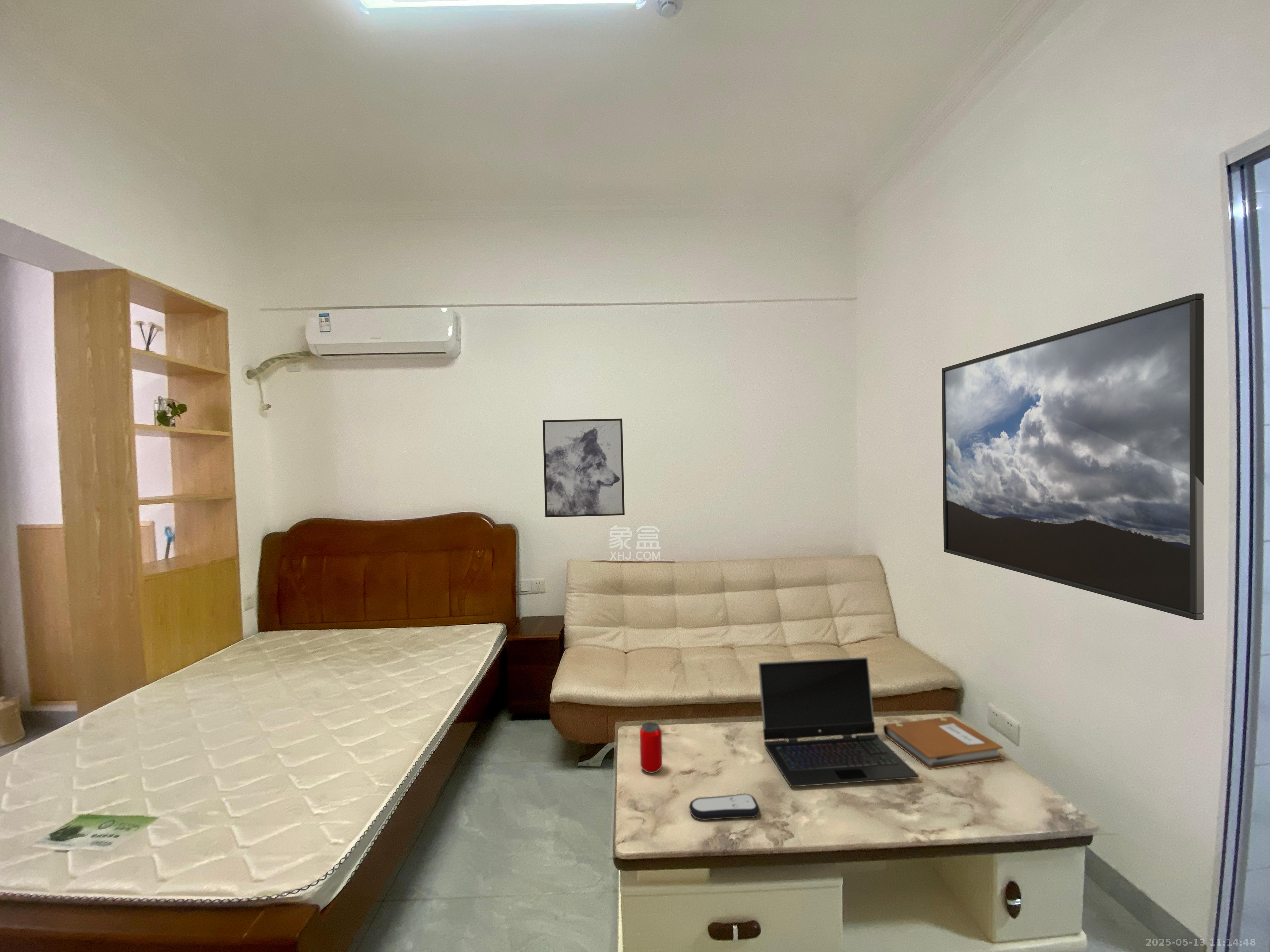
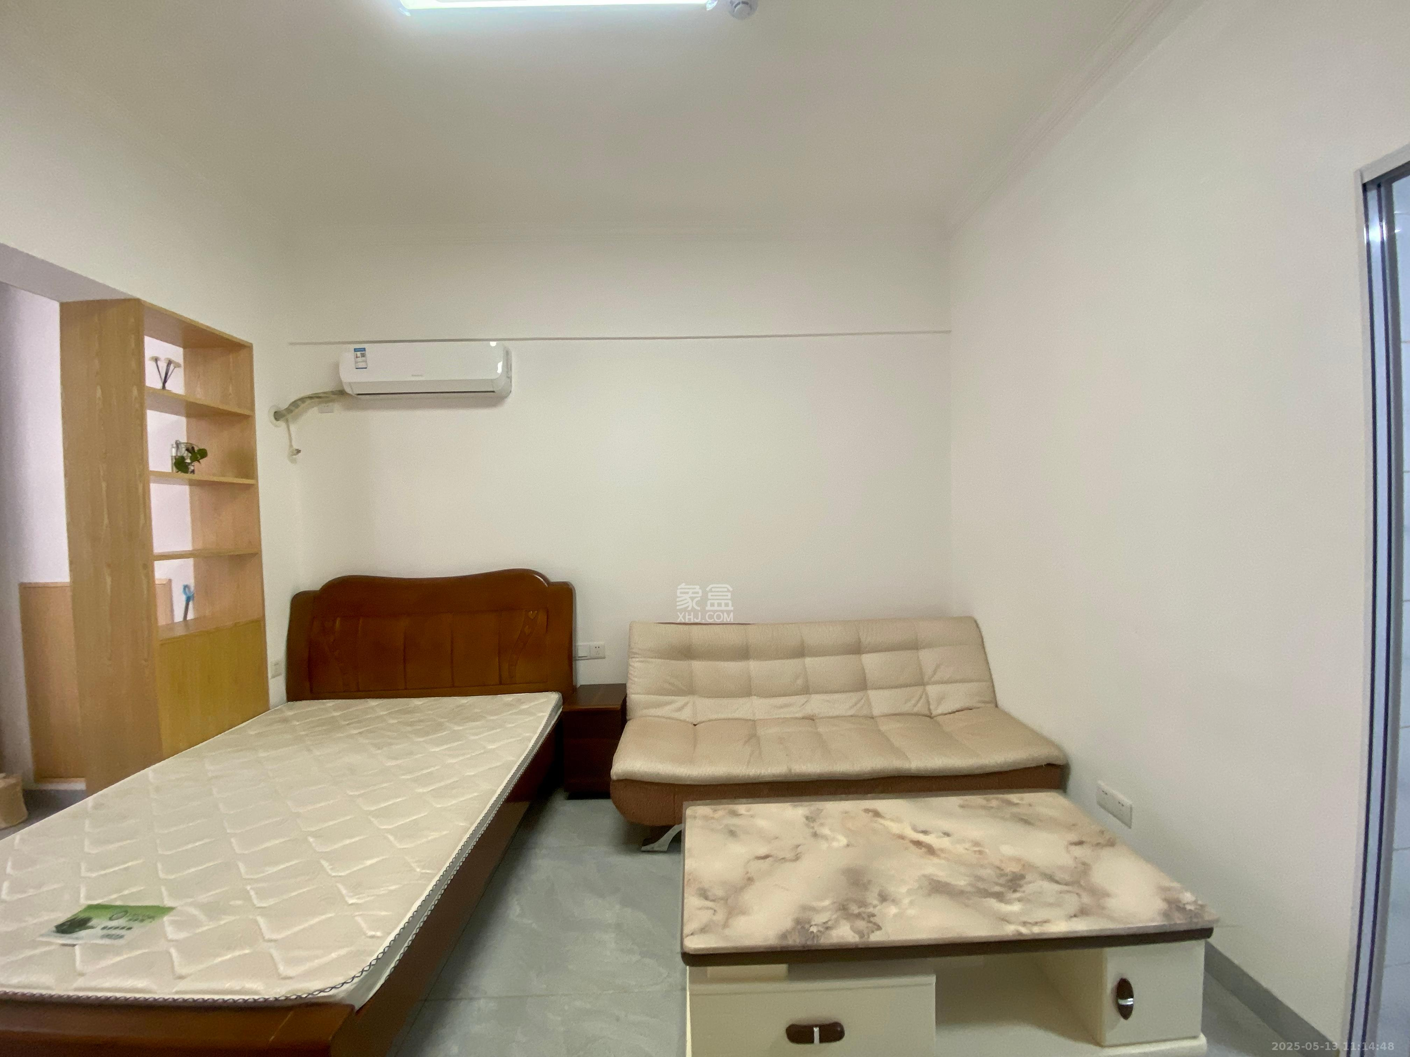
- can [639,722,663,773]
- notebook [883,716,1003,770]
- laptop computer [758,657,919,787]
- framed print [941,293,1204,620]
- wall art [542,418,625,518]
- remote control [689,793,760,820]
